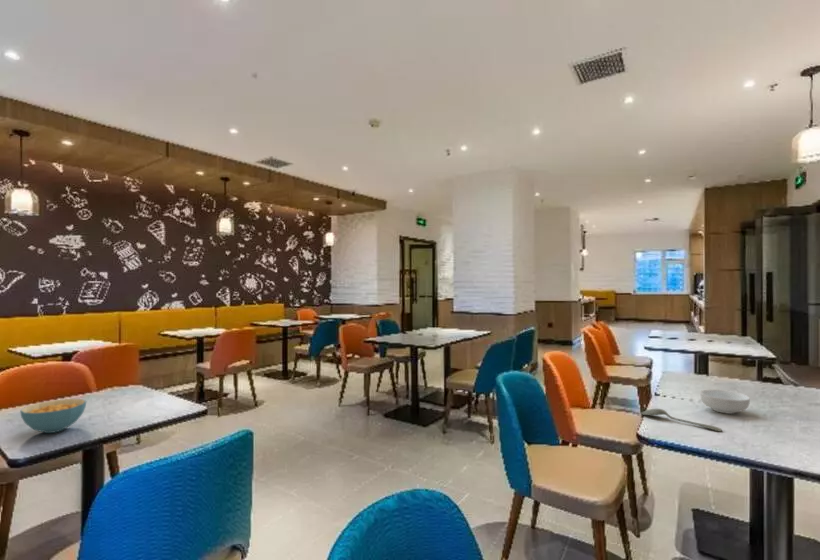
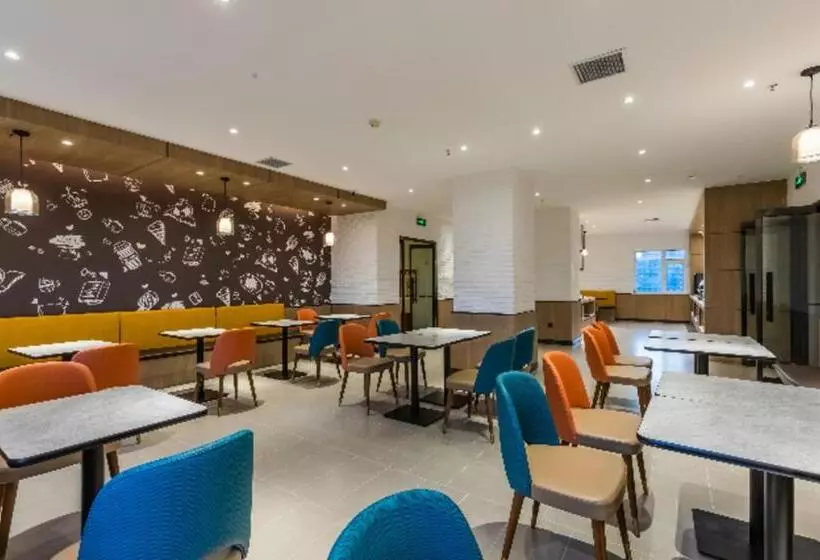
- cereal bowl [19,398,87,434]
- spoon [640,408,723,433]
- cereal bowl [699,389,751,415]
